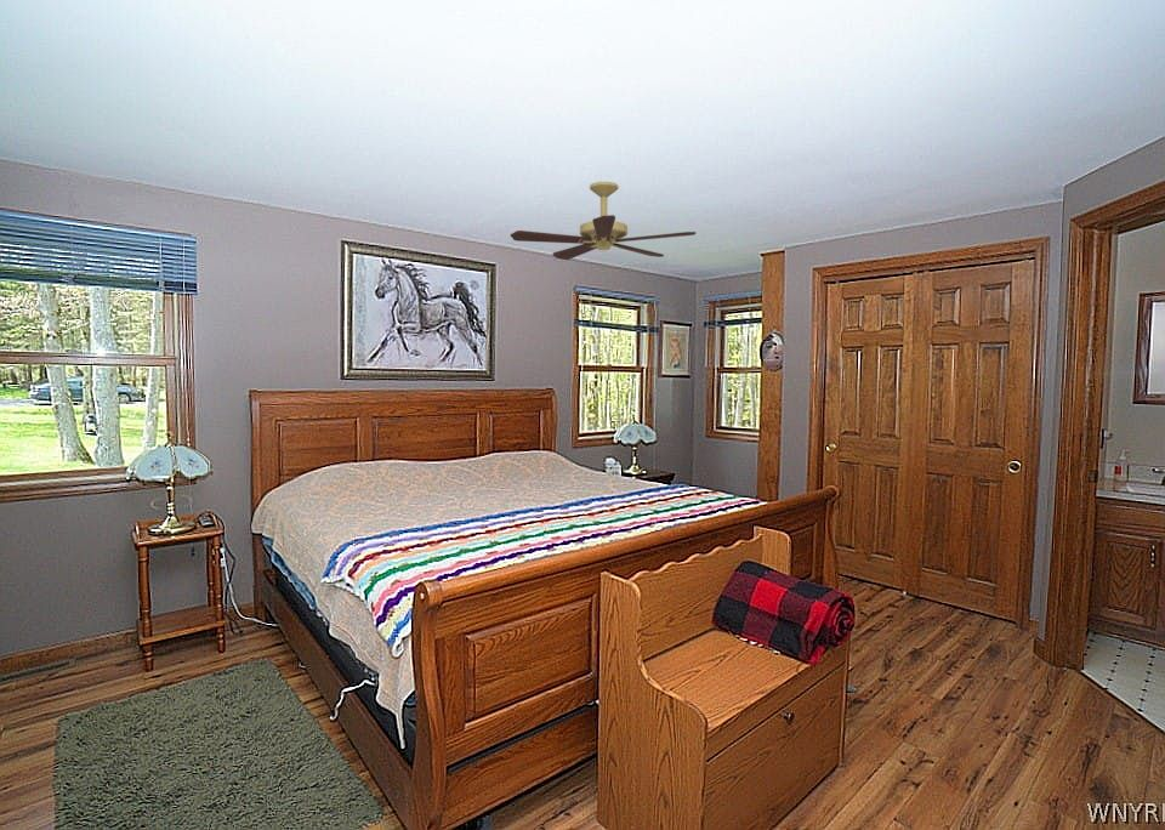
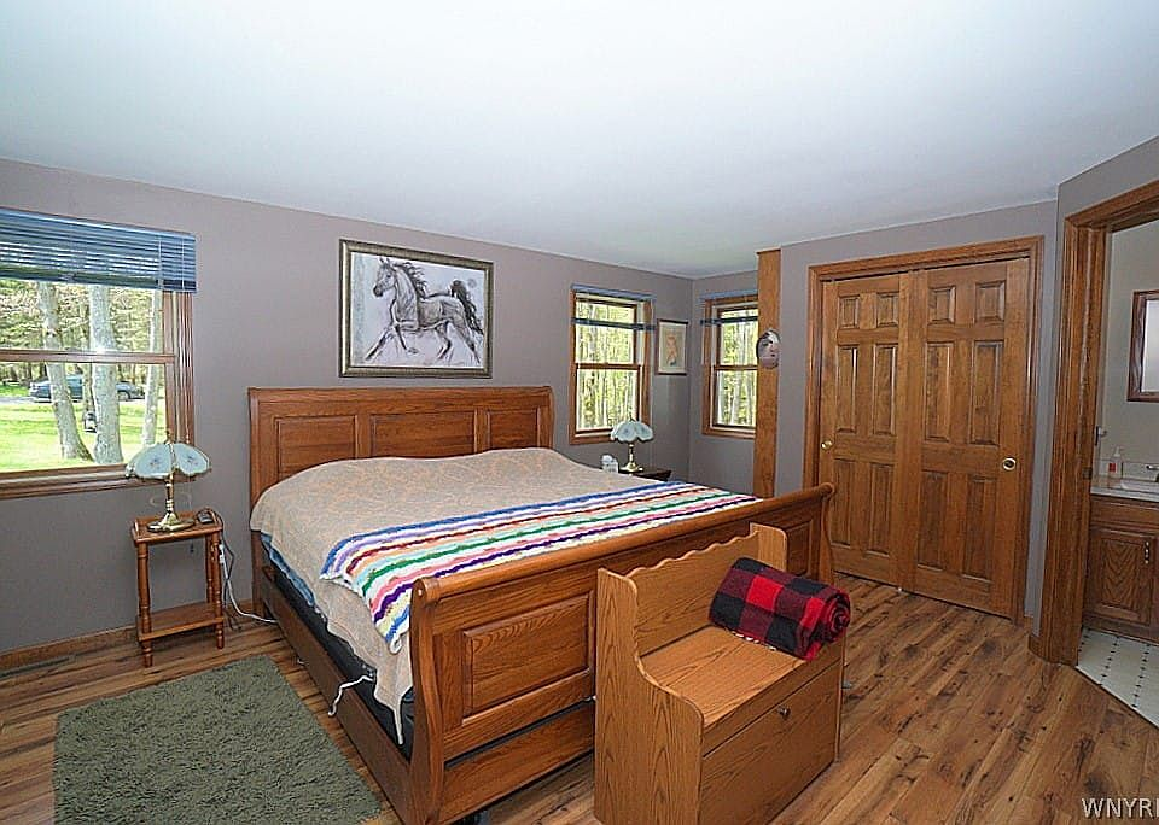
- ceiling fan [510,181,697,261]
